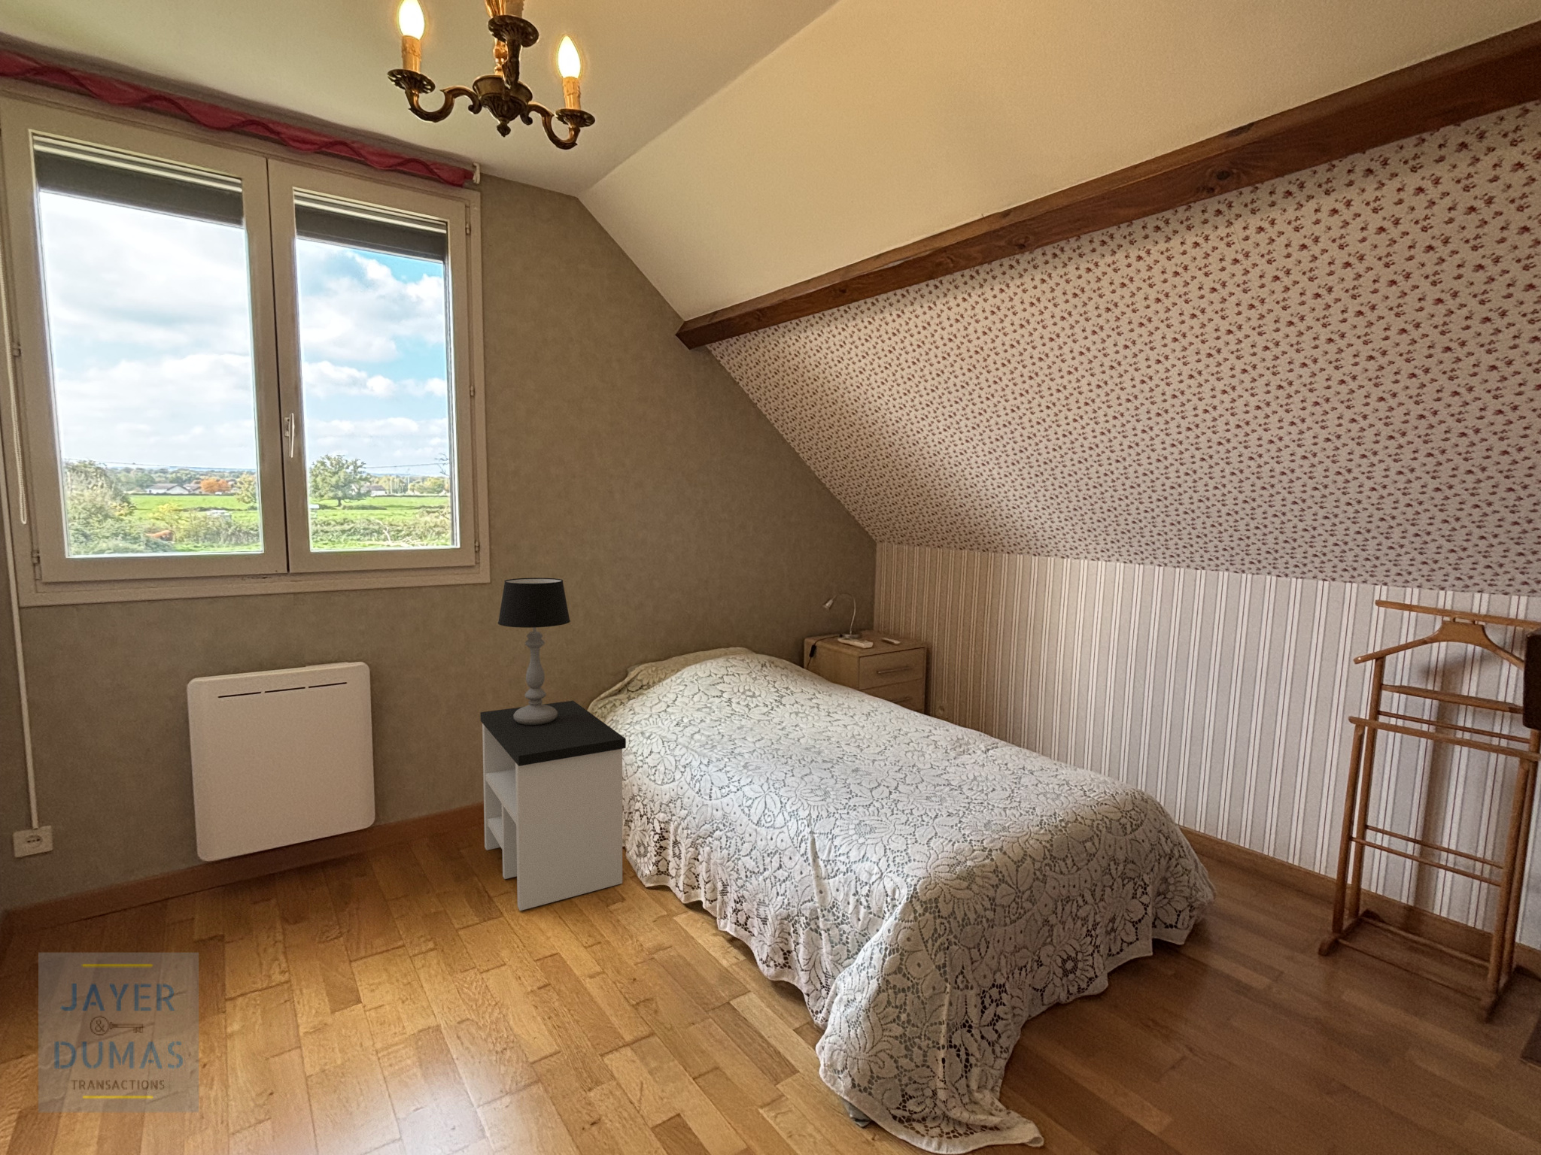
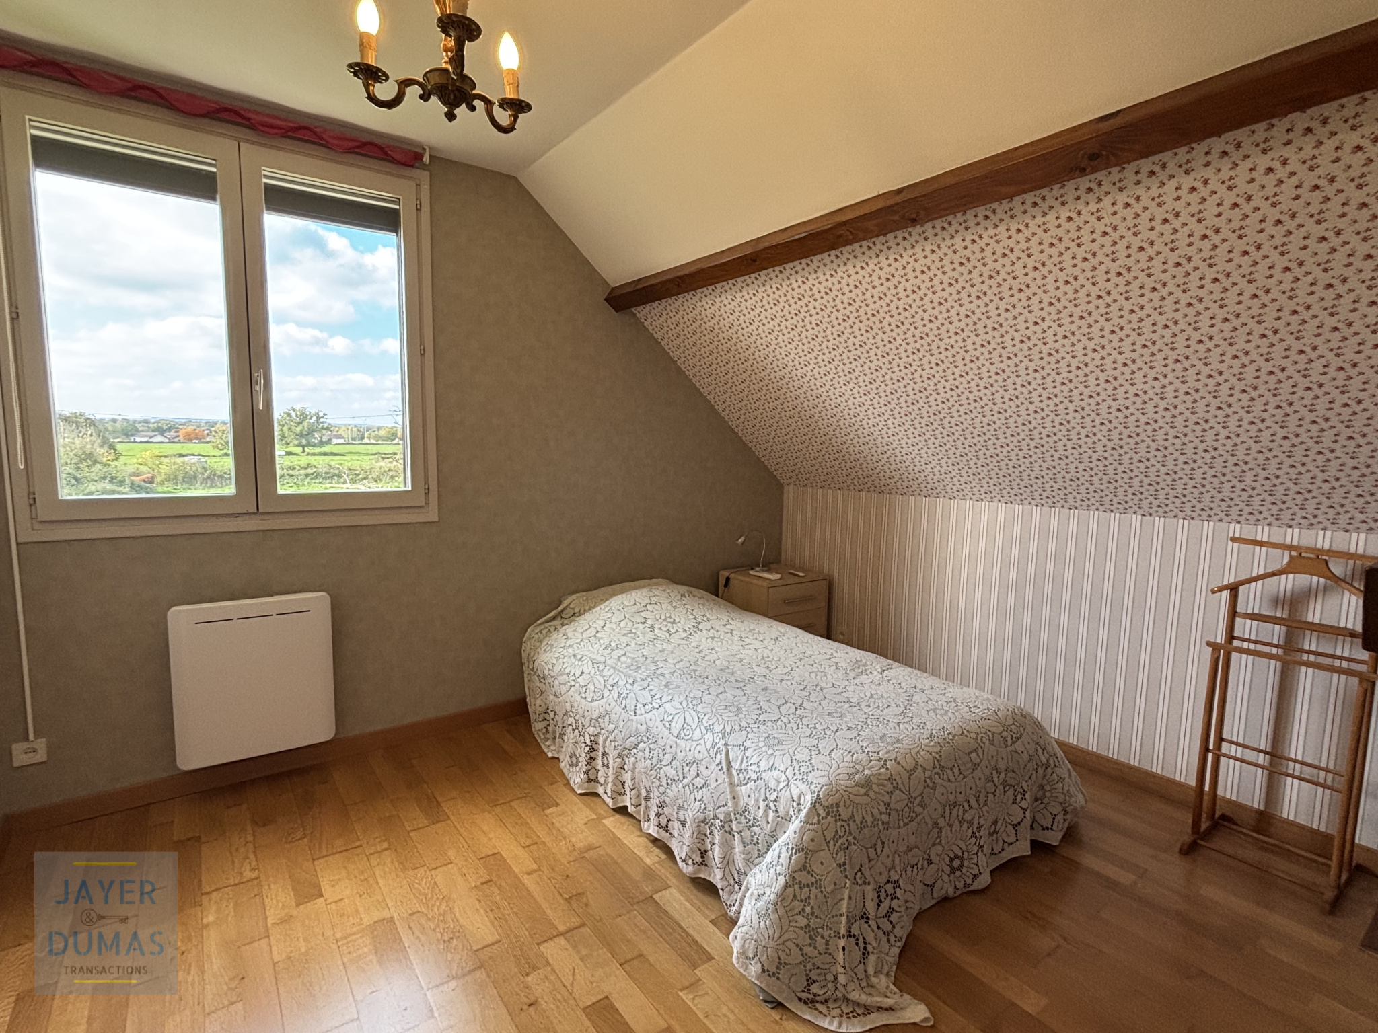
- side table [479,700,627,911]
- table lamp [497,576,572,724]
